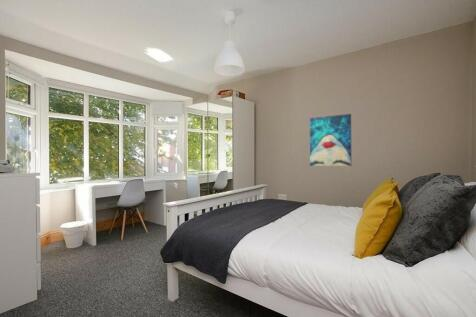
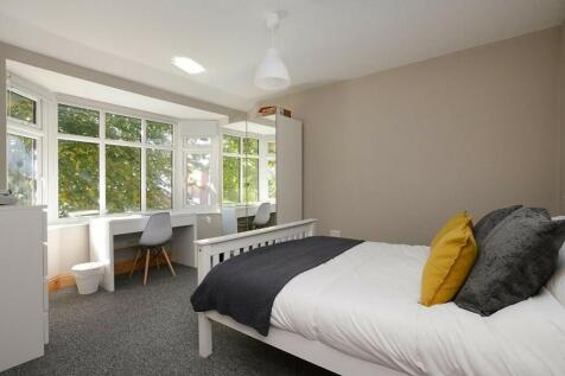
- wall art [309,113,352,167]
